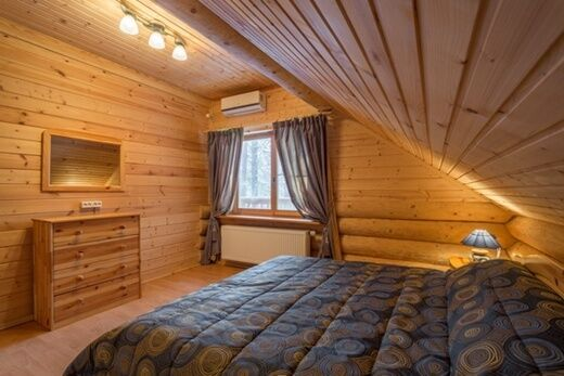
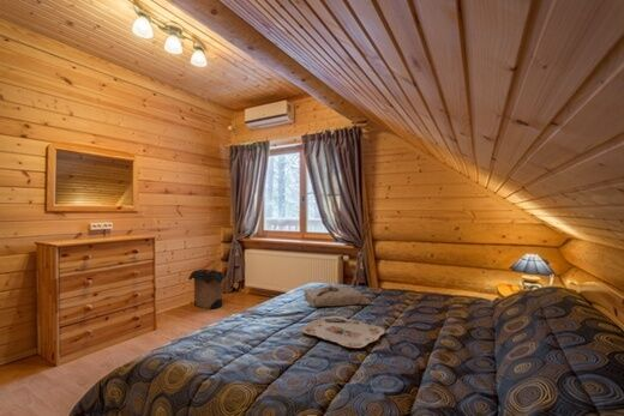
+ laundry hamper [187,260,227,311]
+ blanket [304,284,374,308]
+ serving tray [300,315,386,349]
